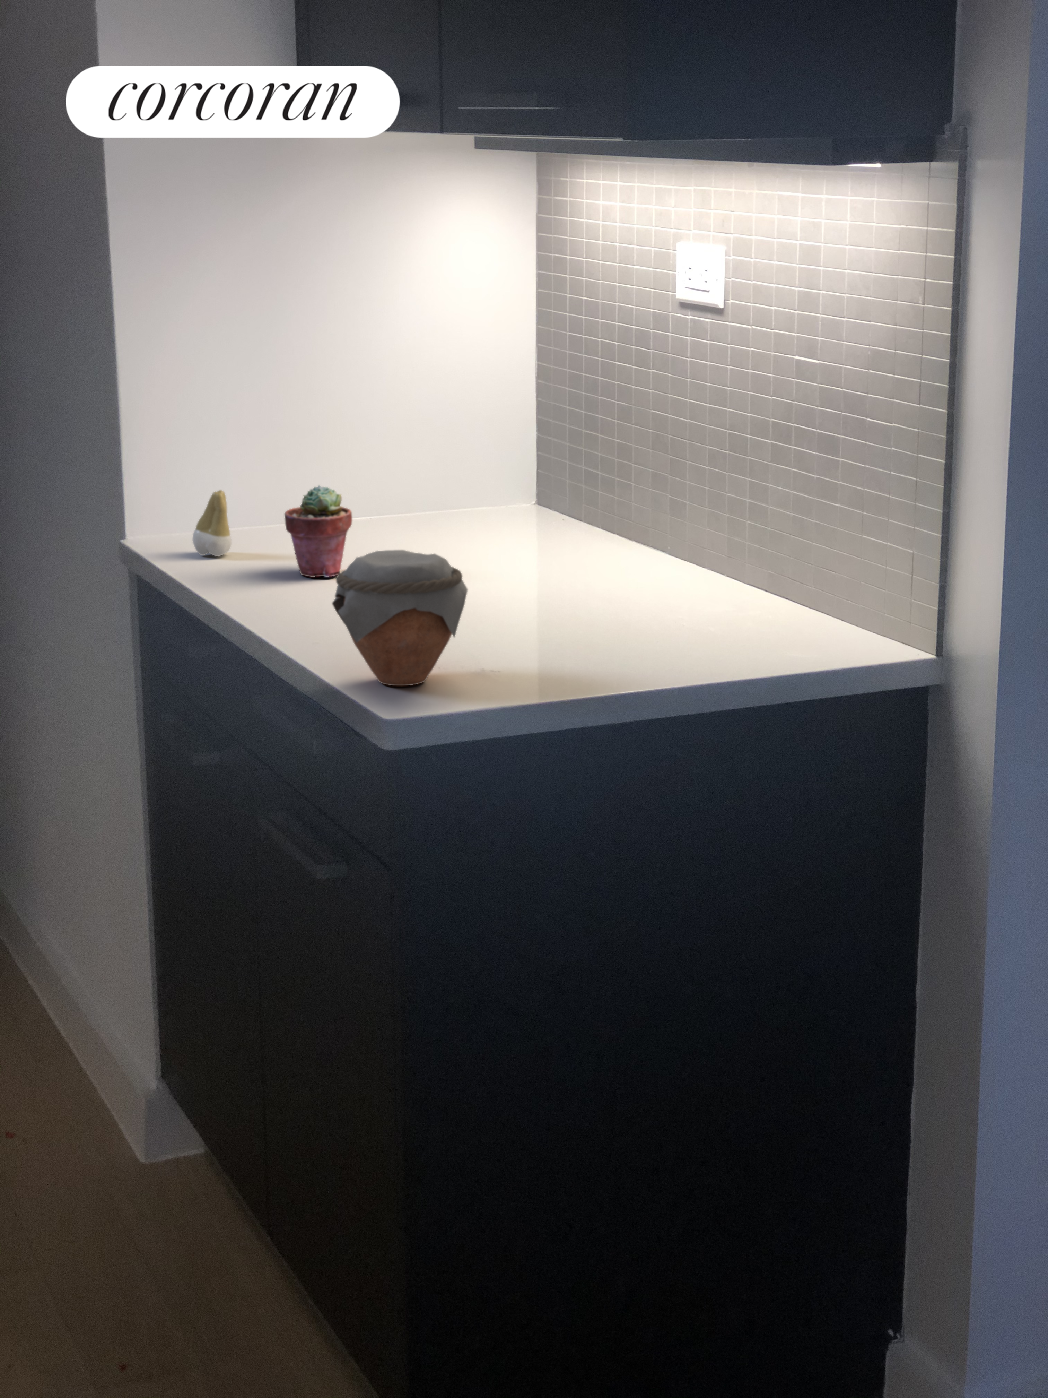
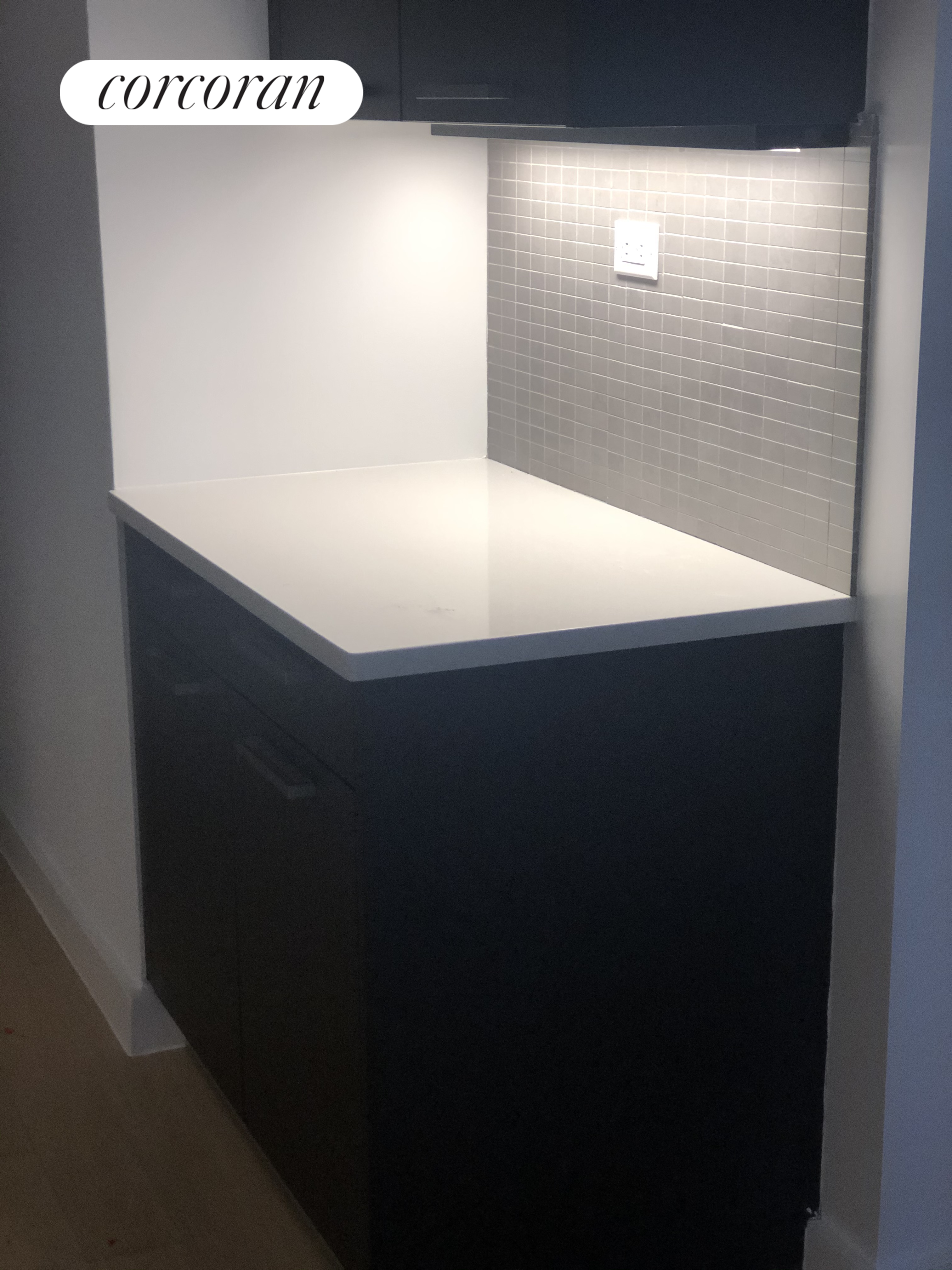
- tooth [192,490,232,557]
- jar [331,549,468,686]
- potted succulent [284,484,352,577]
